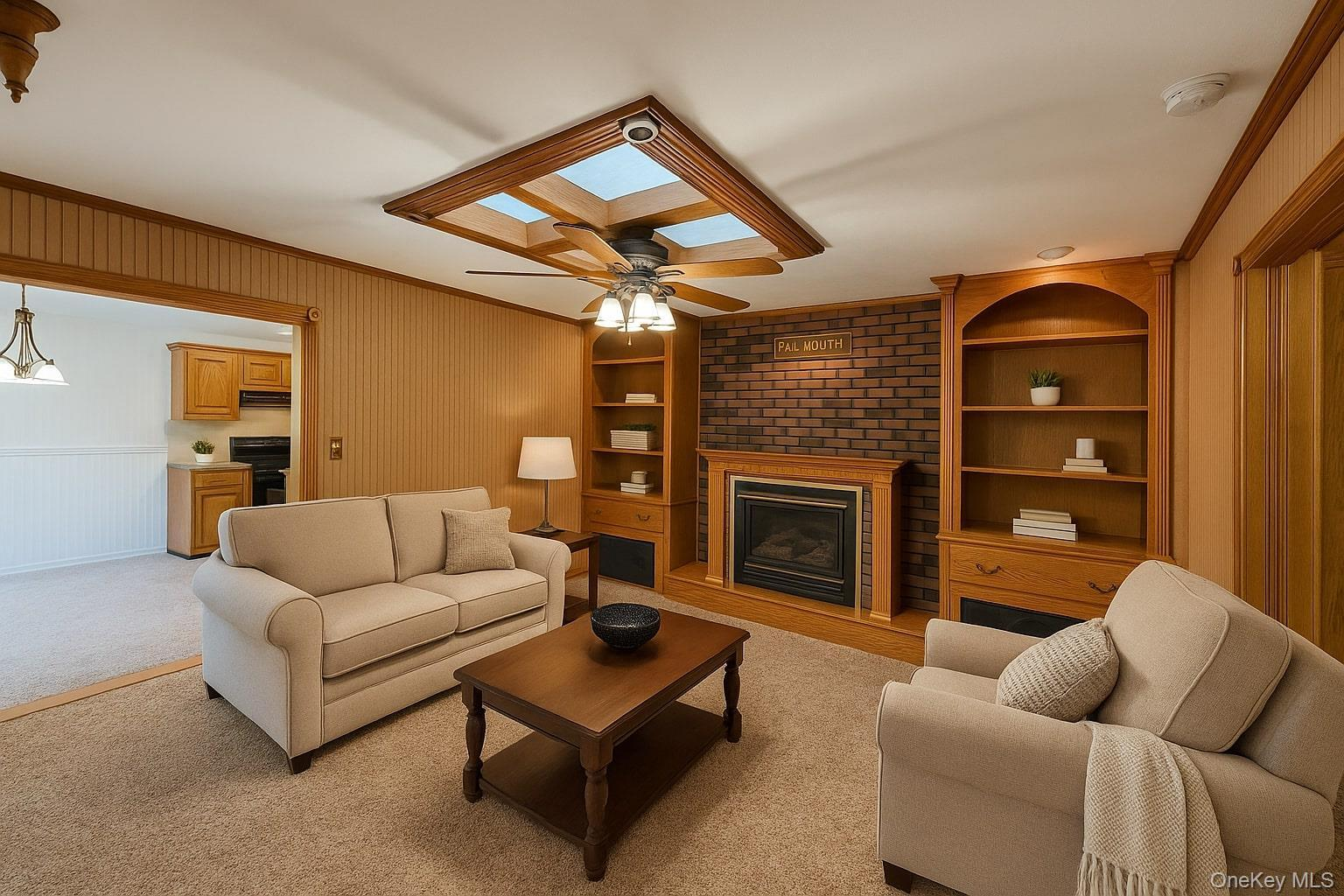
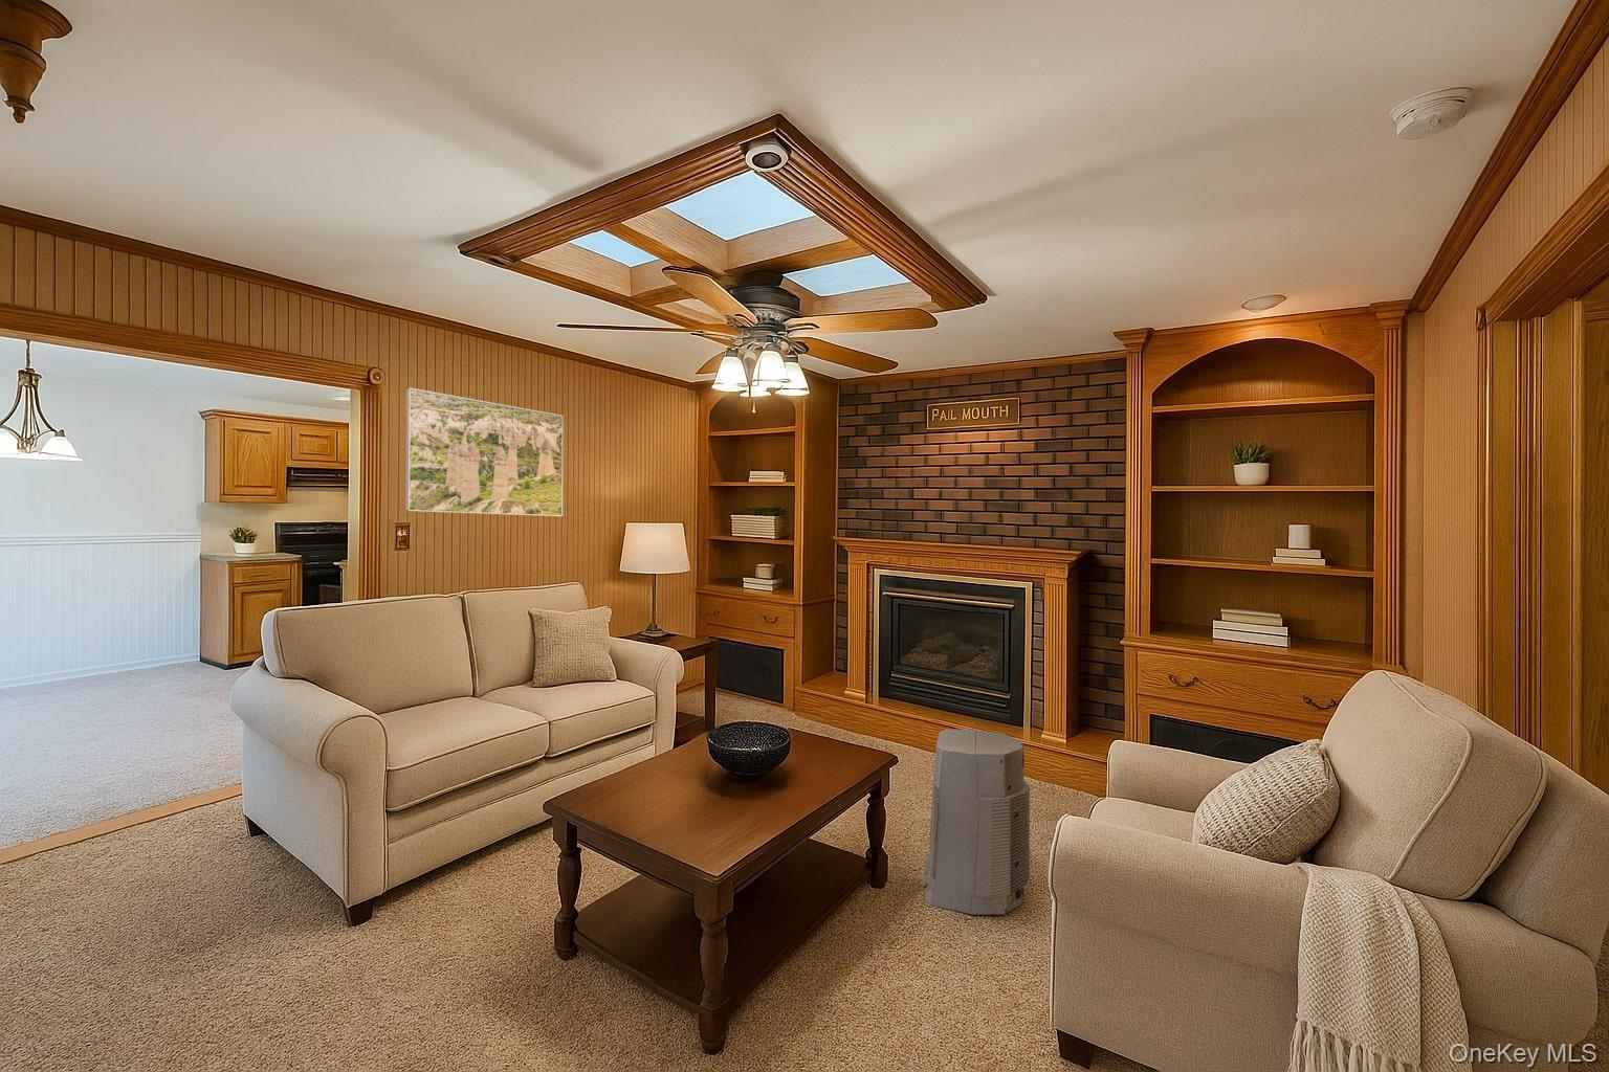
+ air purifier [922,727,1031,916]
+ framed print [405,388,564,517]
